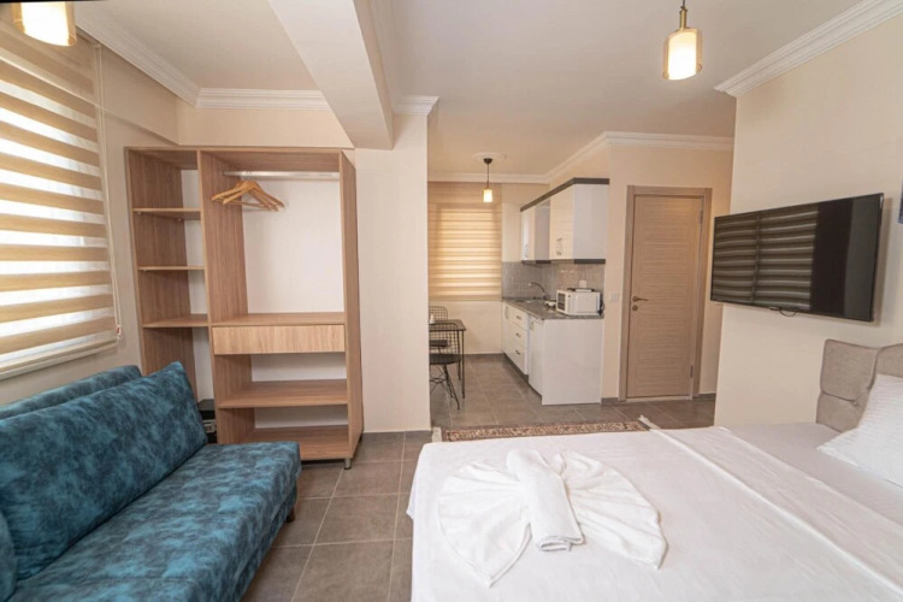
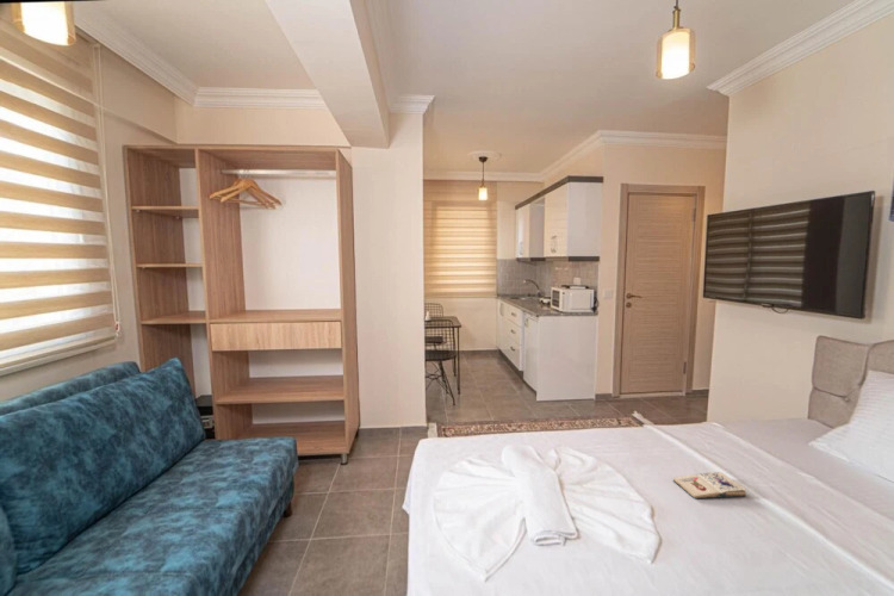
+ paperback book [672,471,747,499]
